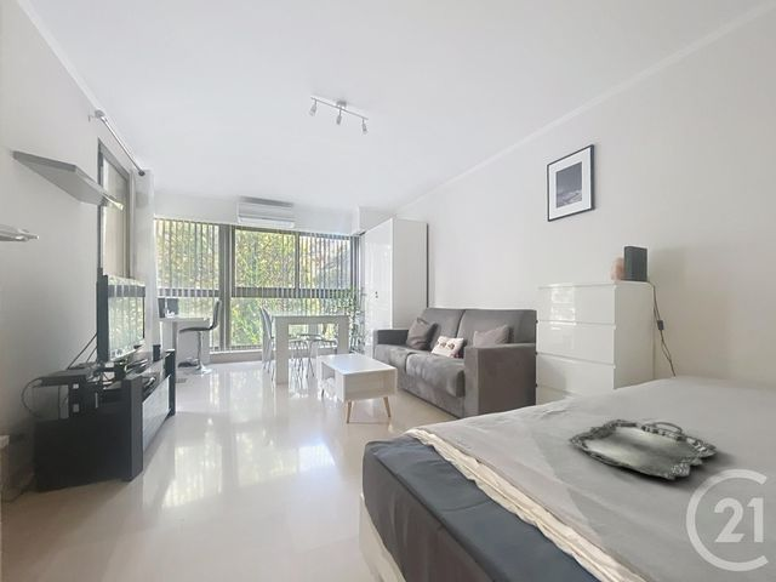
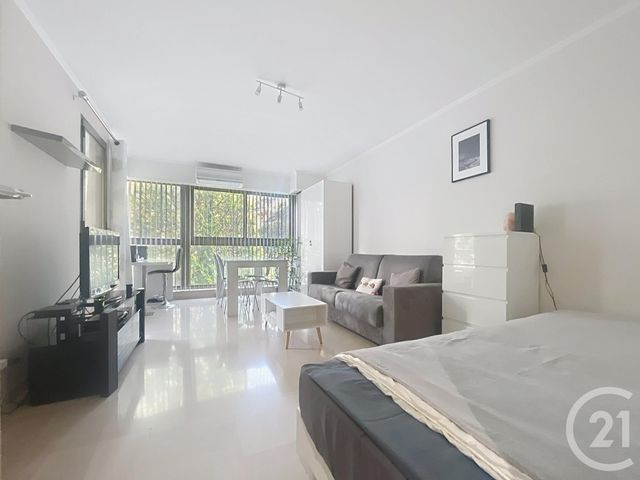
- serving tray [567,418,717,481]
